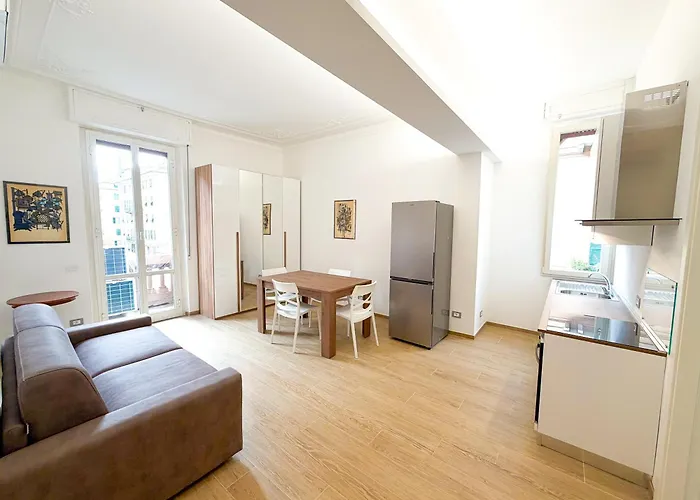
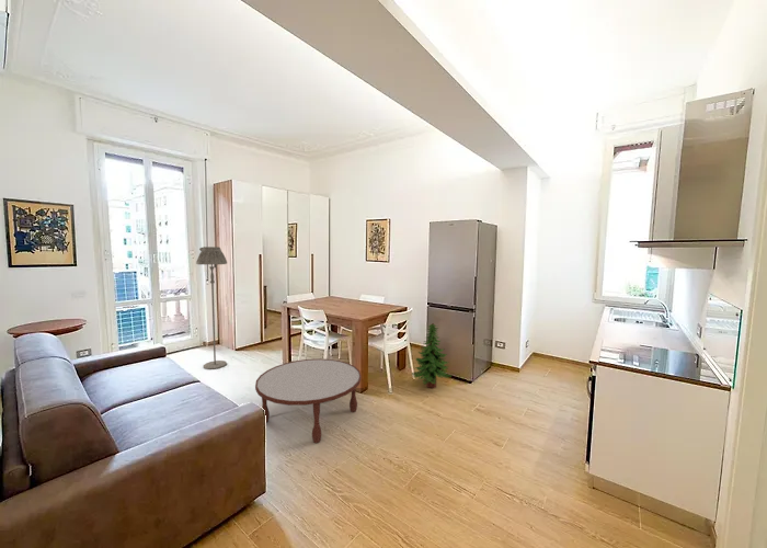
+ floor lamp [195,246,228,370]
+ tree [411,322,454,389]
+ coffee table [254,357,363,444]
